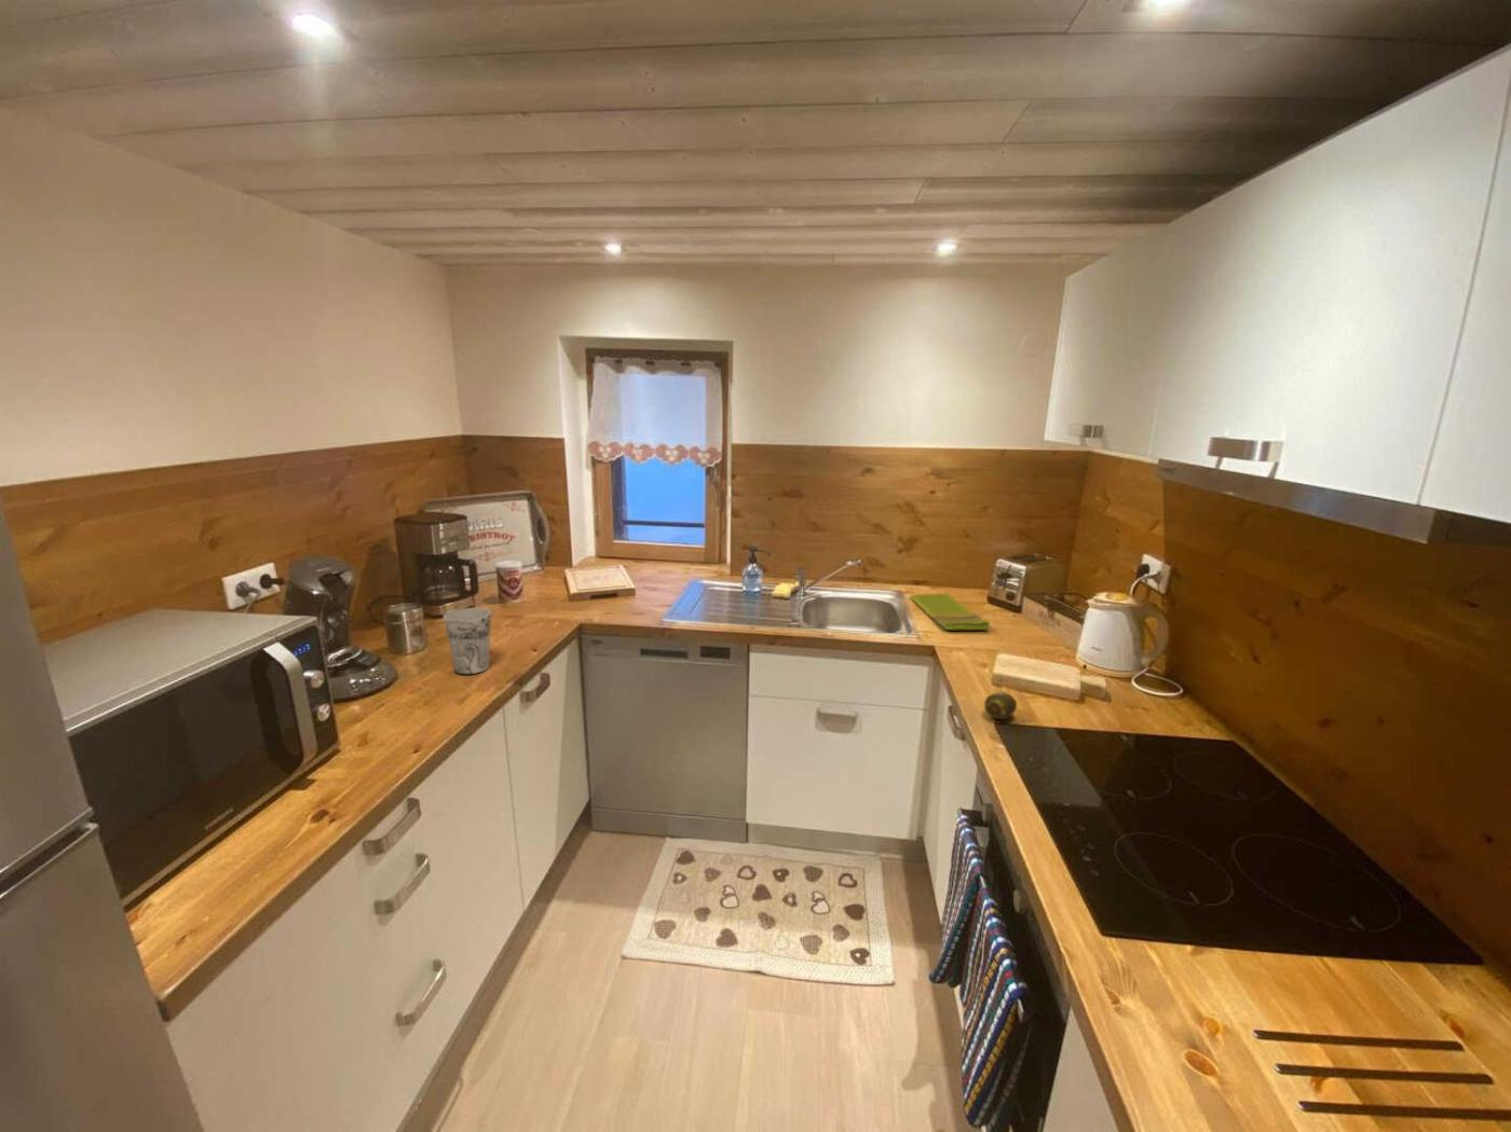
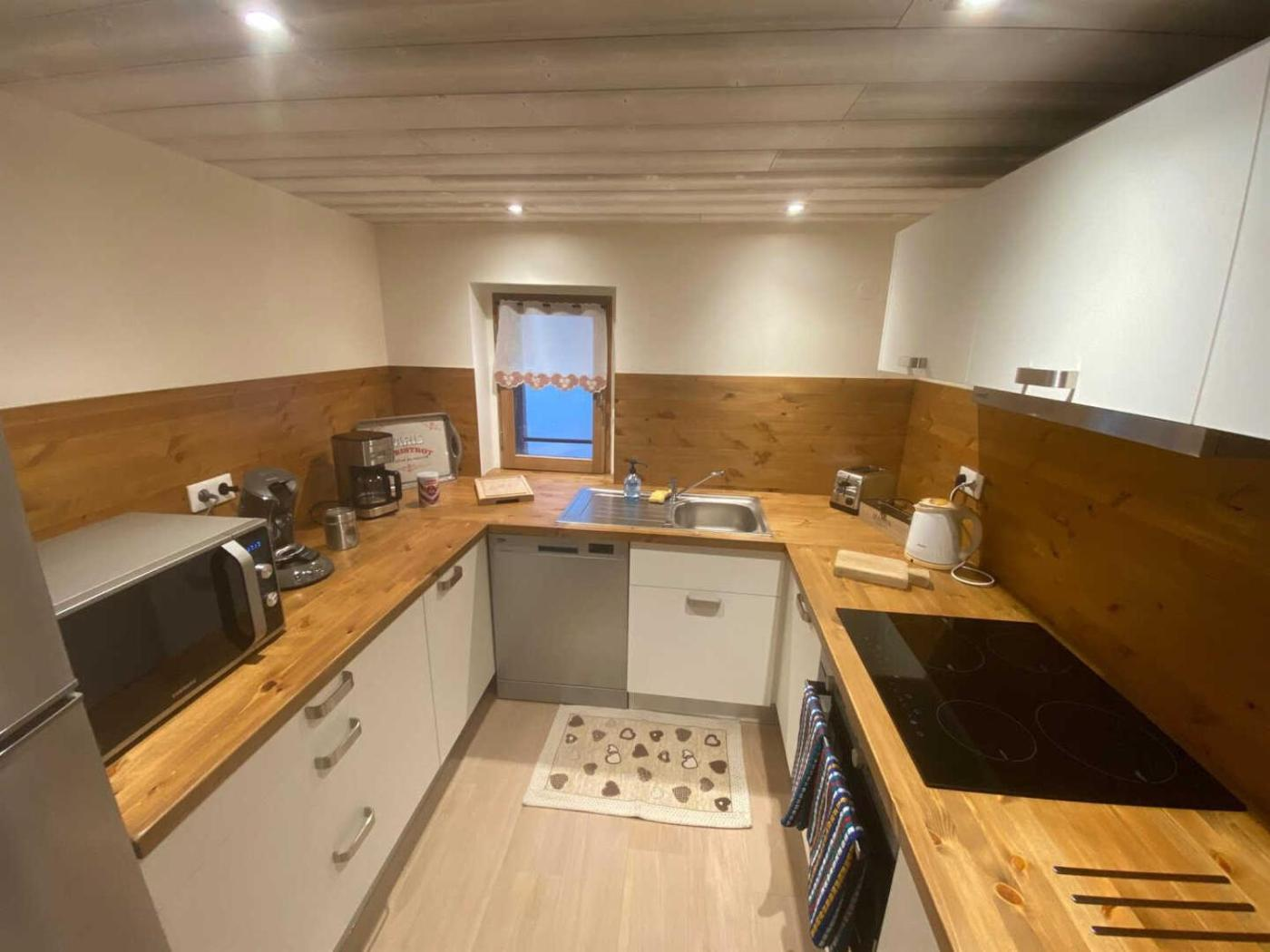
- dish towel [909,591,991,630]
- cup [443,606,493,675]
- fruit [983,691,1017,721]
